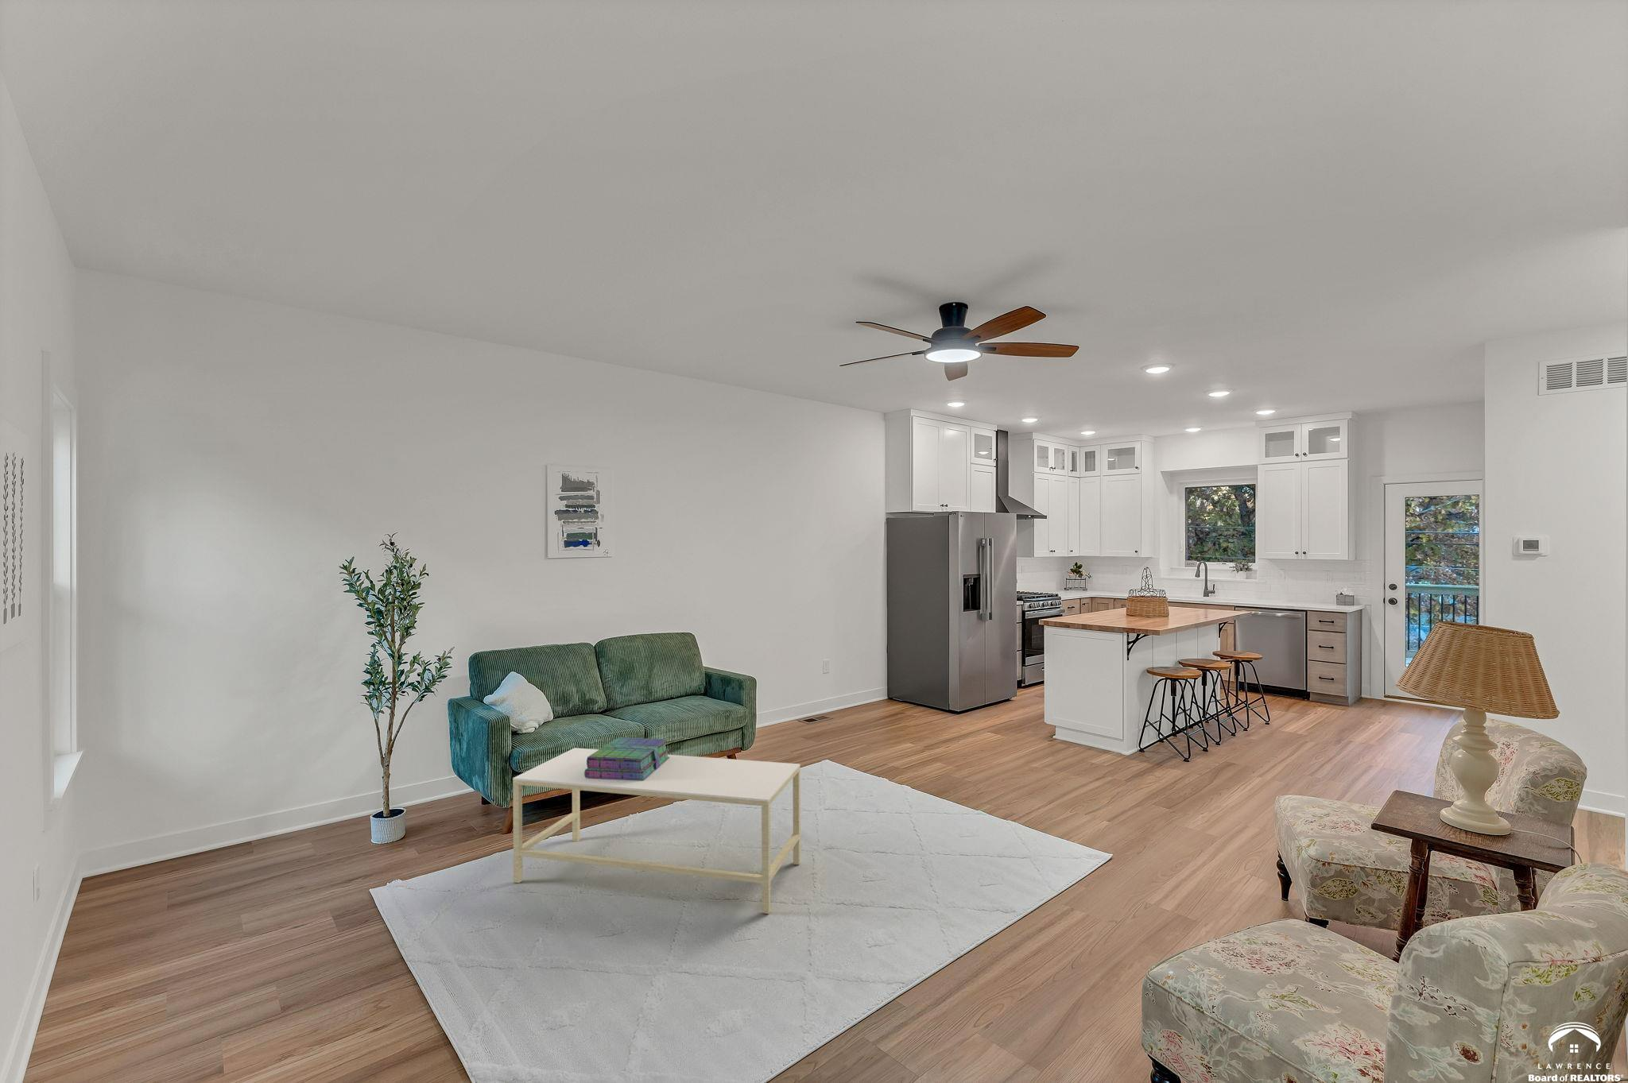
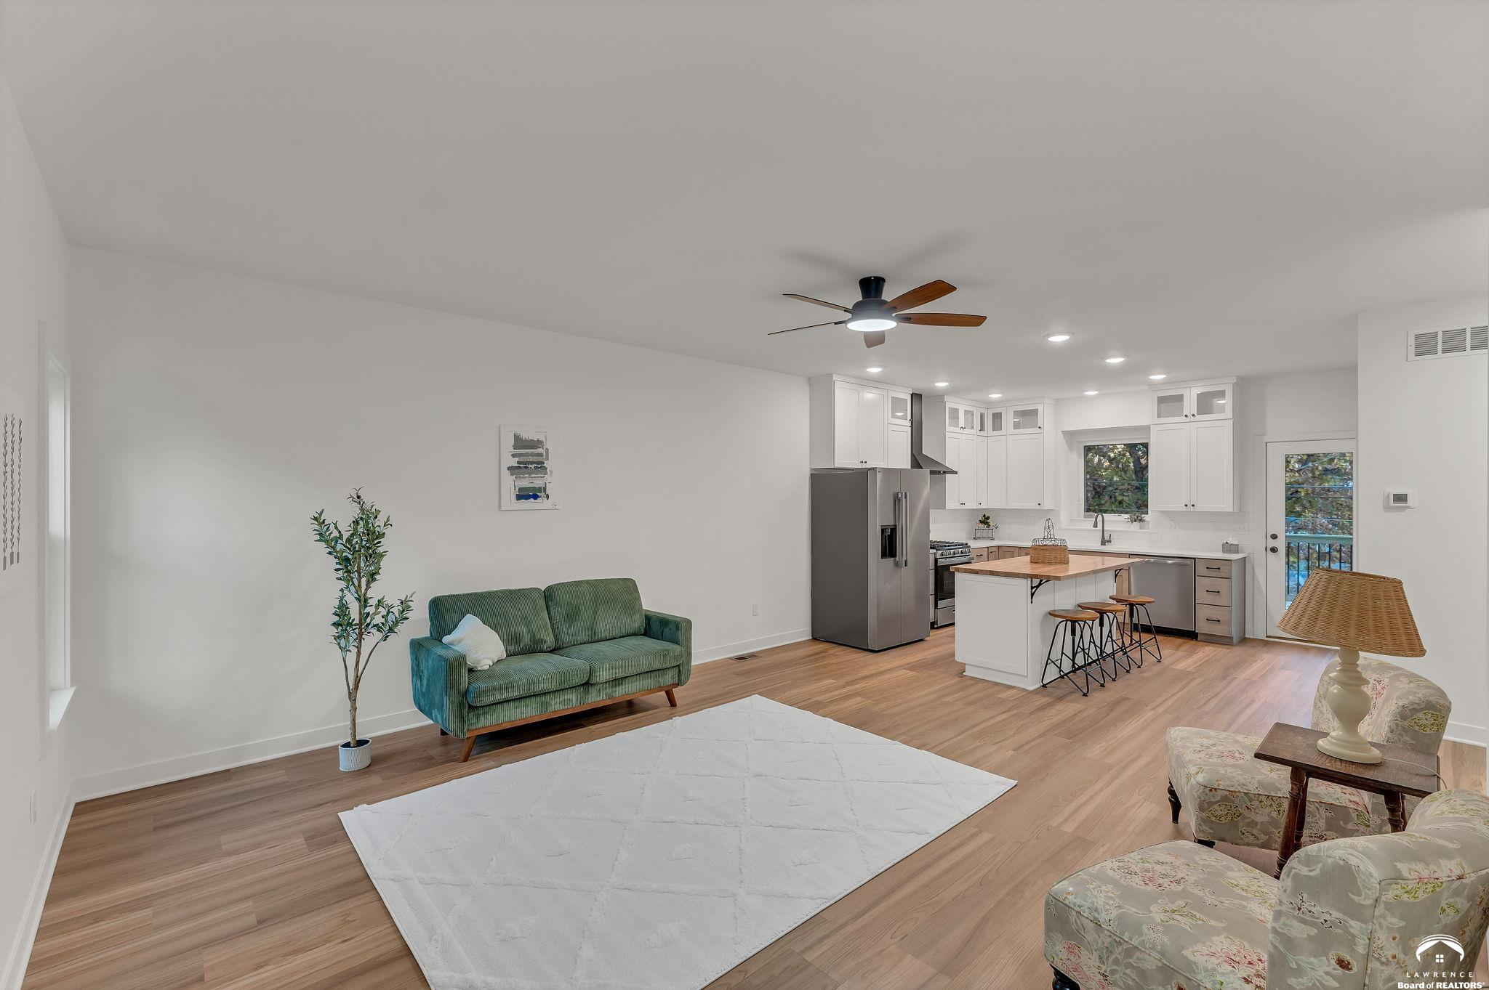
- coffee table [512,747,801,915]
- stack of books [584,736,670,781]
